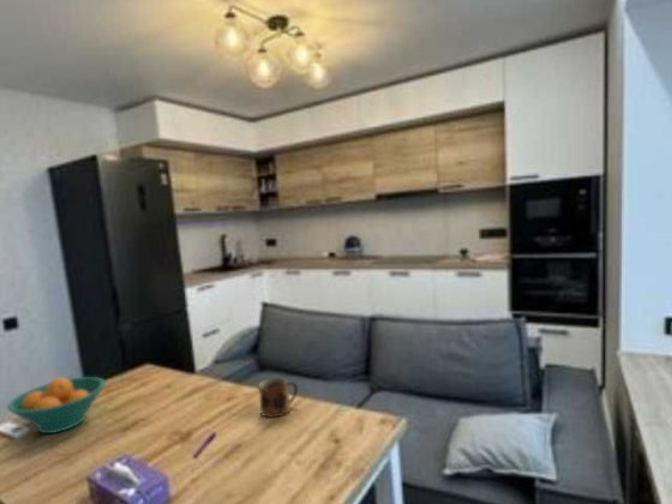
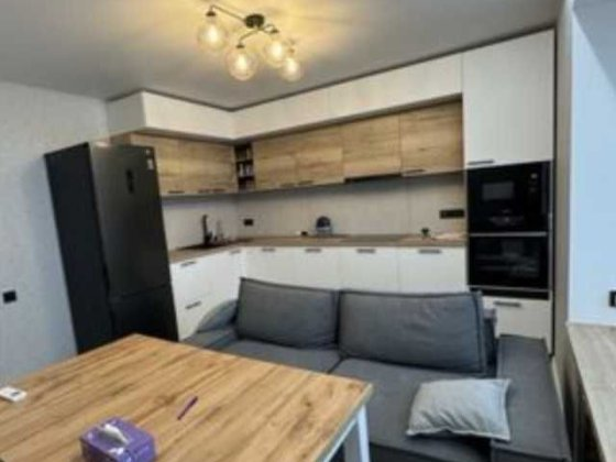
- mug [257,376,299,419]
- fruit bowl [6,376,107,434]
